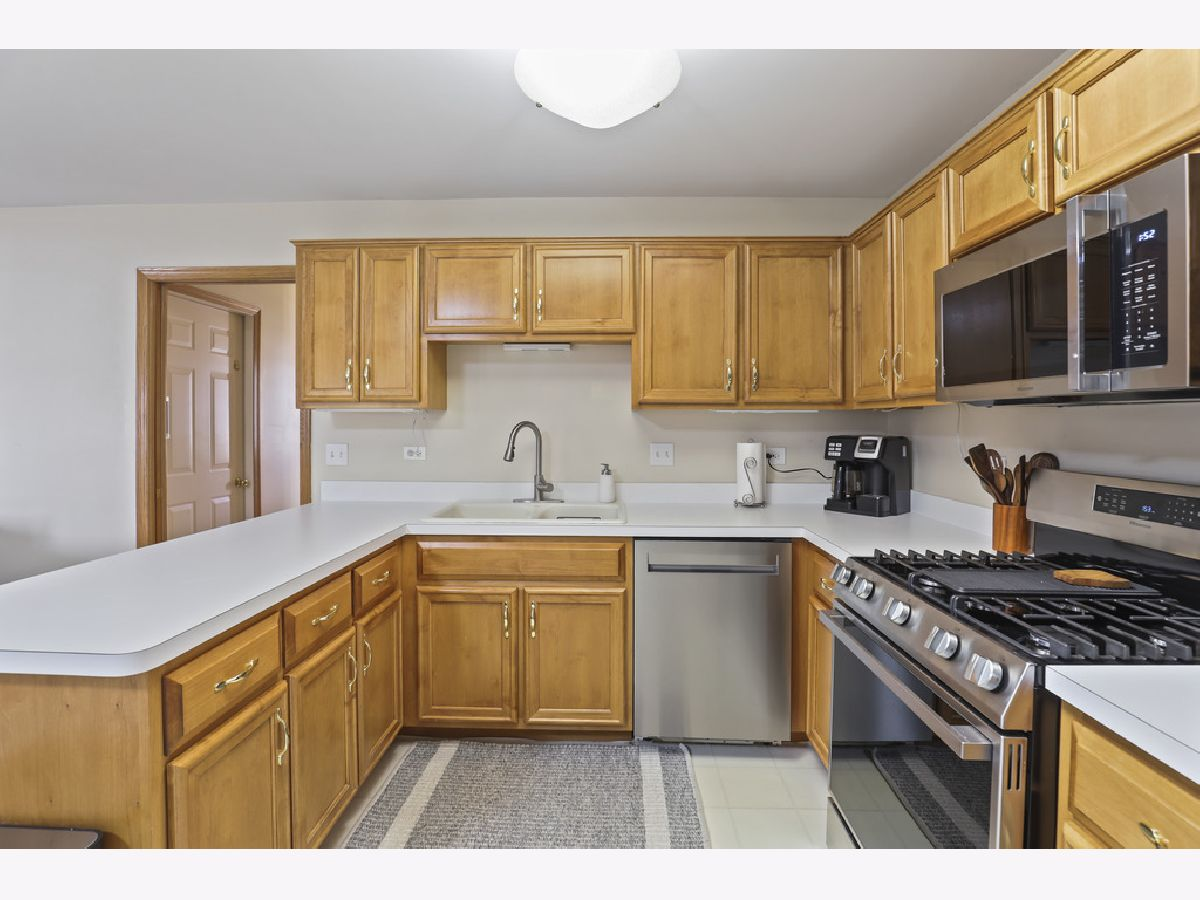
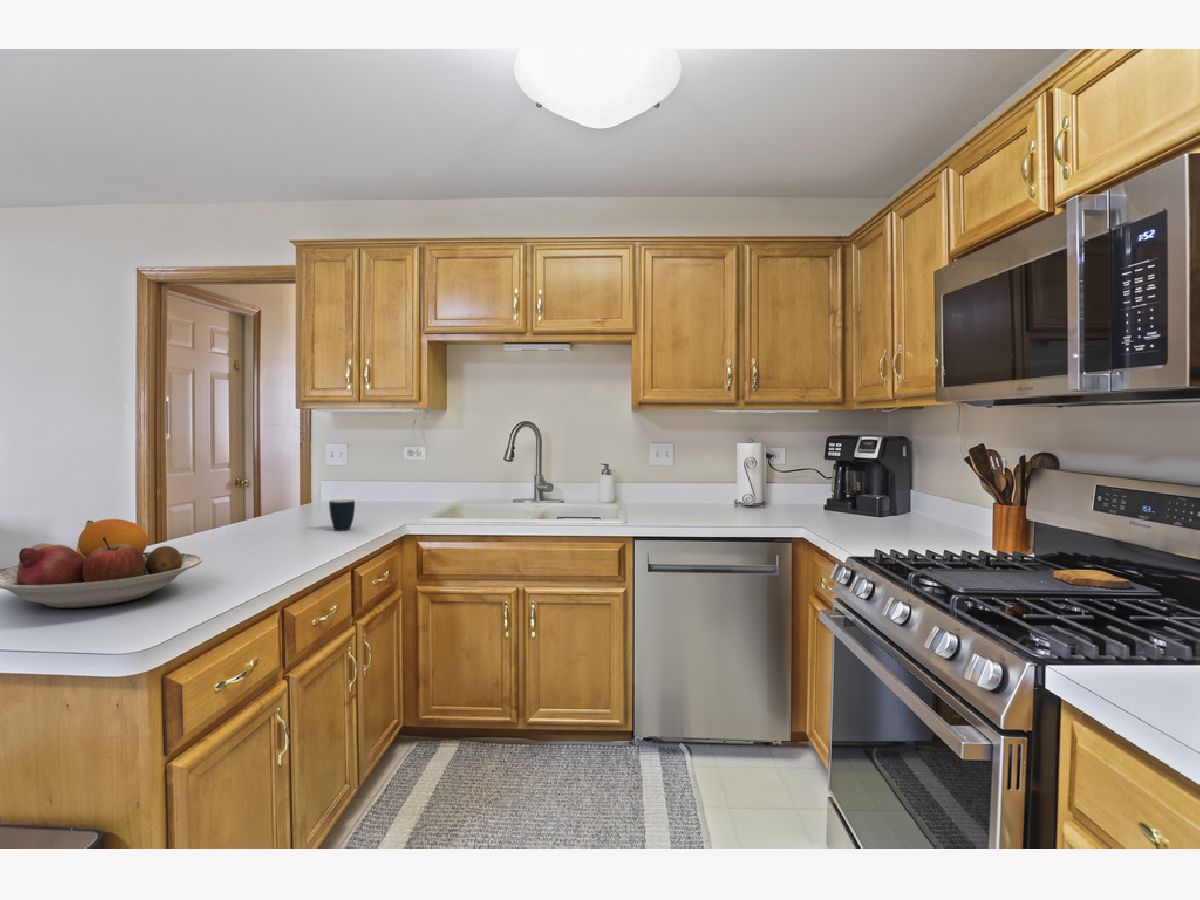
+ fruit bowl [0,518,203,609]
+ mug [328,498,356,532]
